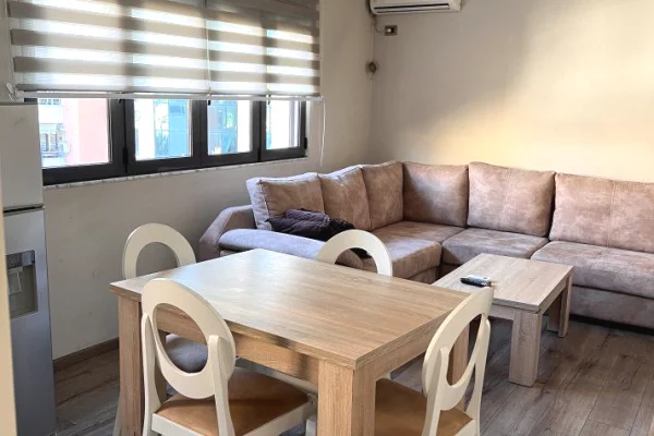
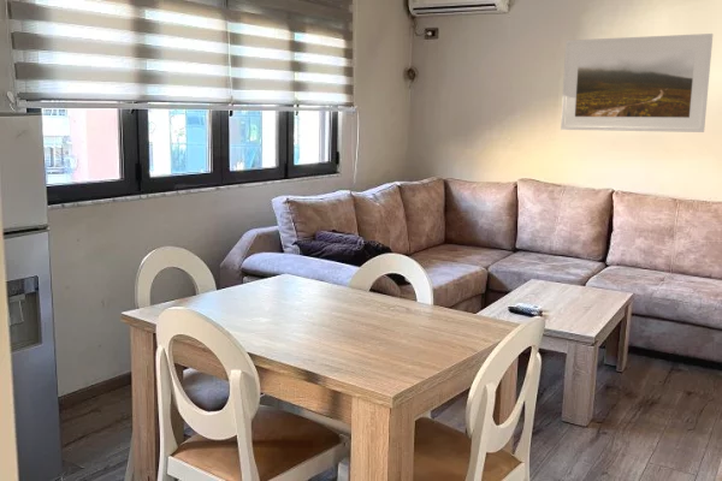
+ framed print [560,32,714,133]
